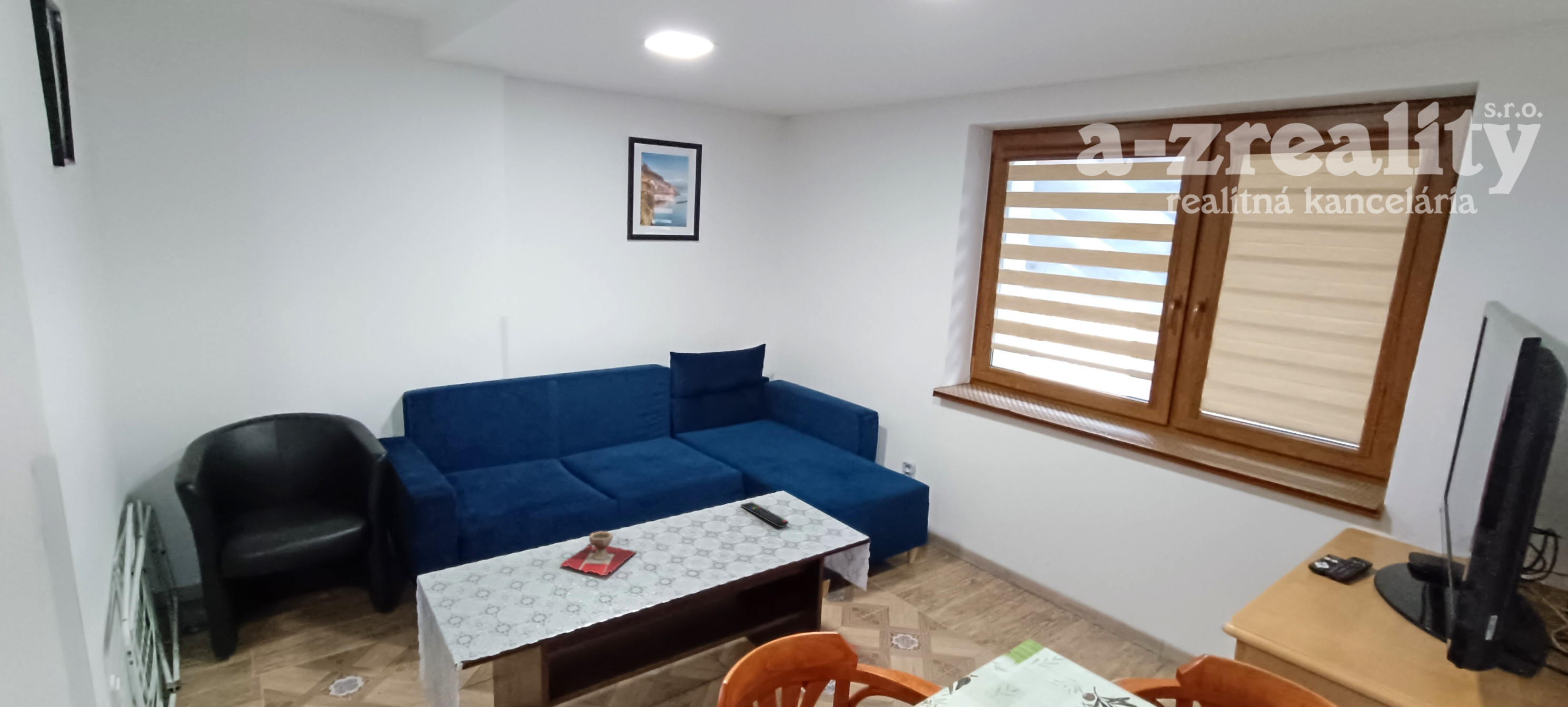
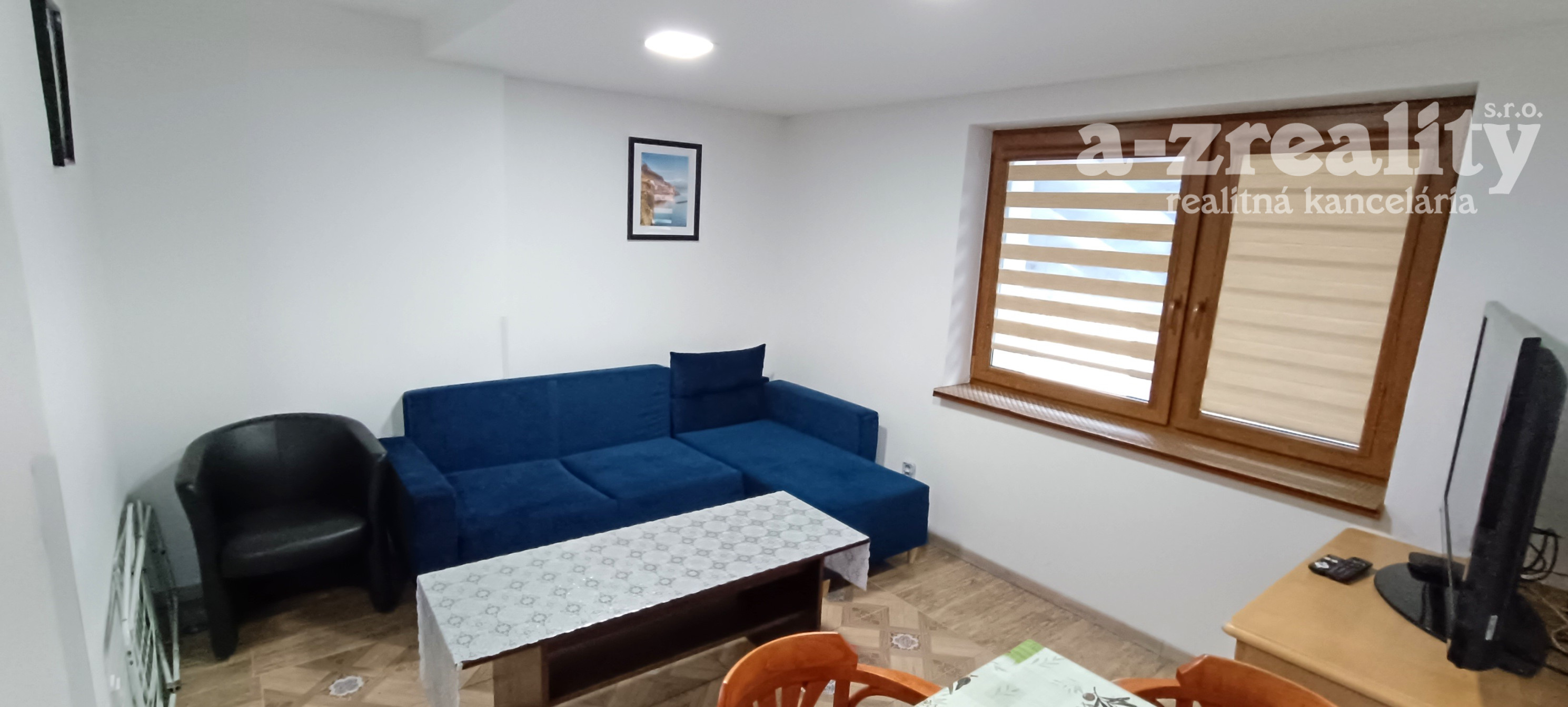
- remote control [740,502,789,528]
- decorative bowl [559,531,638,576]
